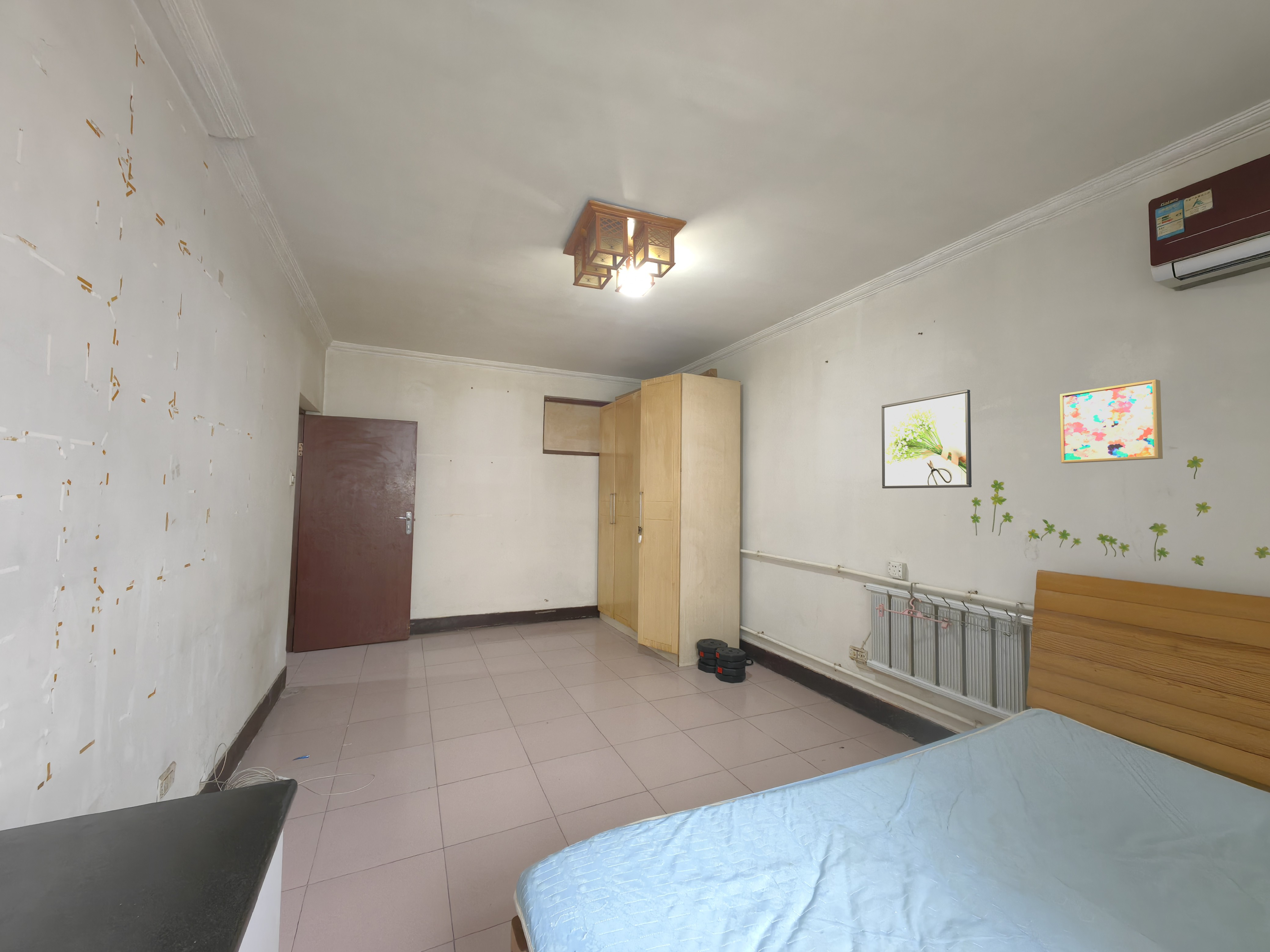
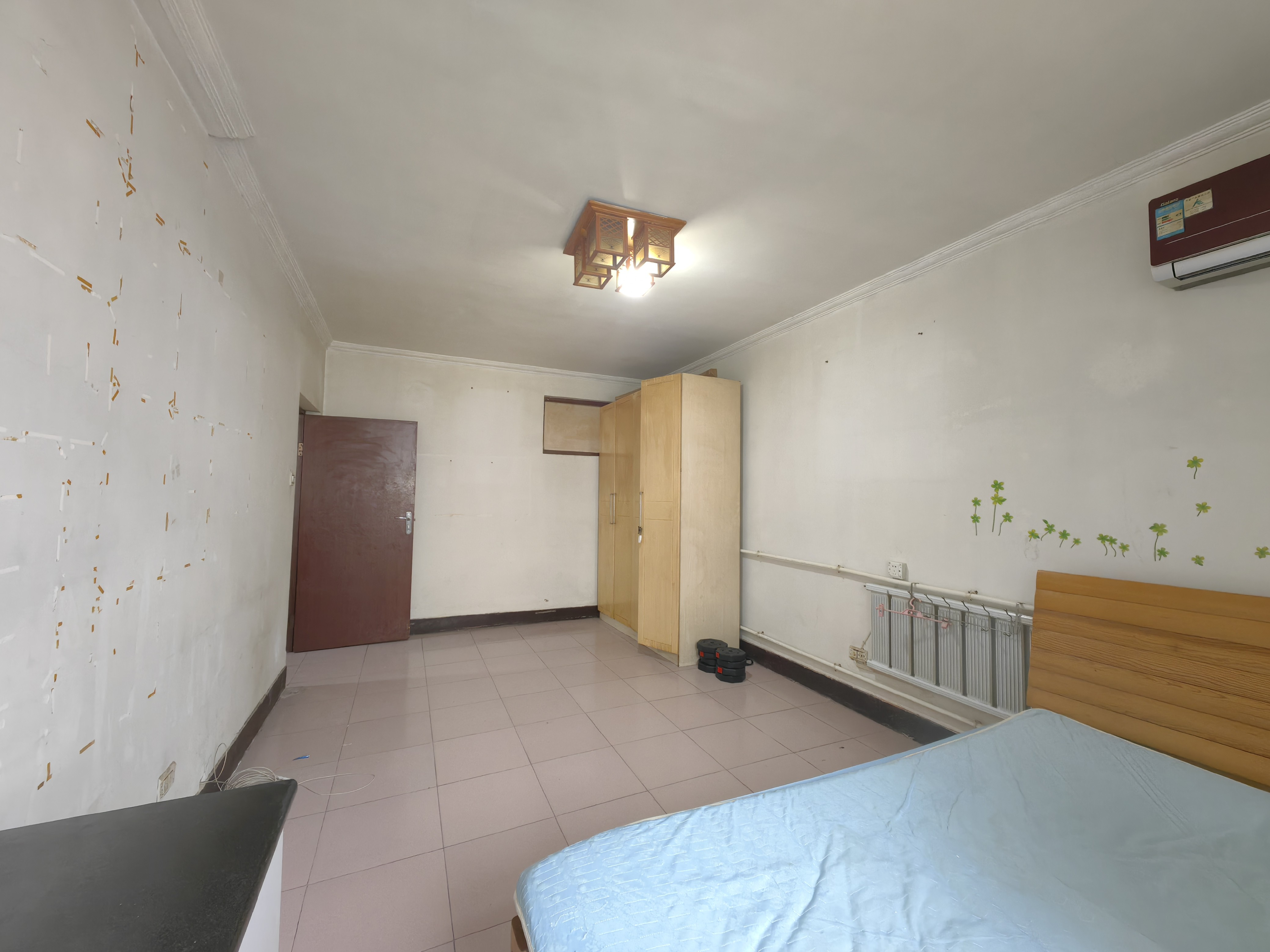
- wall art [1059,379,1163,464]
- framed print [881,389,972,489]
